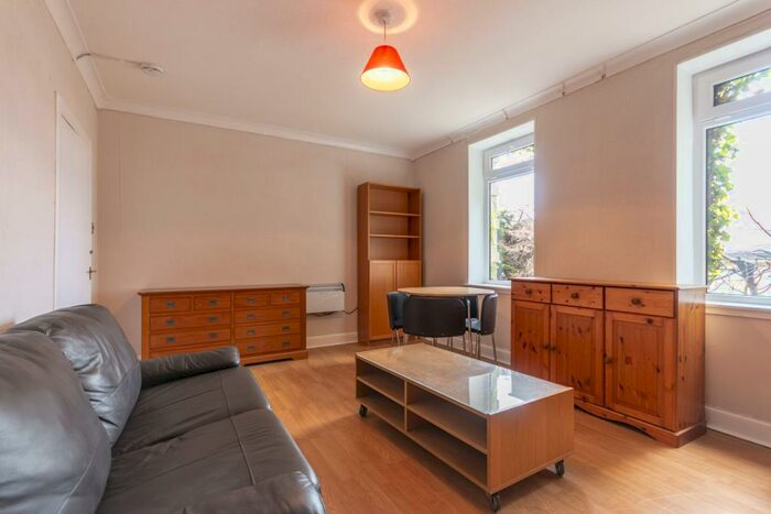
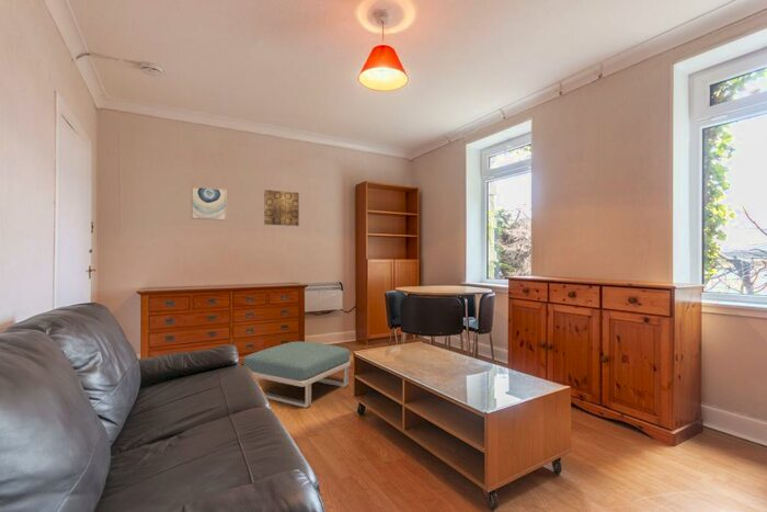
+ wall art [190,185,227,221]
+ wall art [263,189,300,227]
+ footstool [242,340,352,409]
